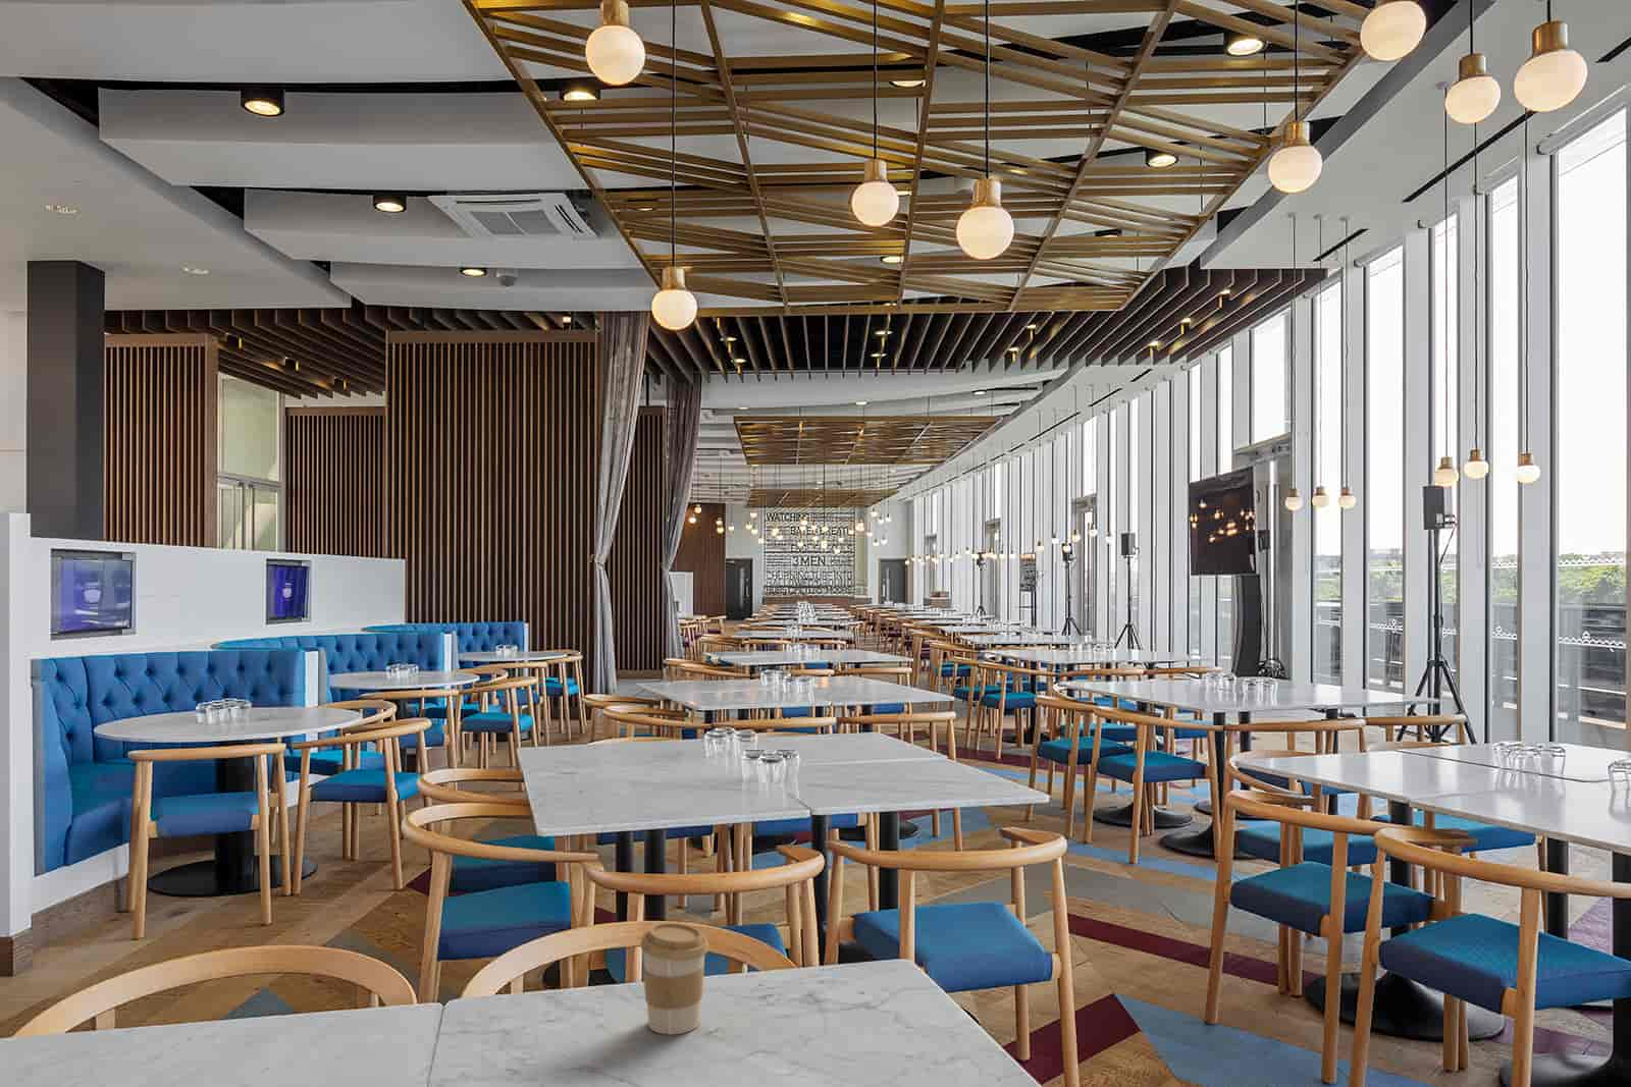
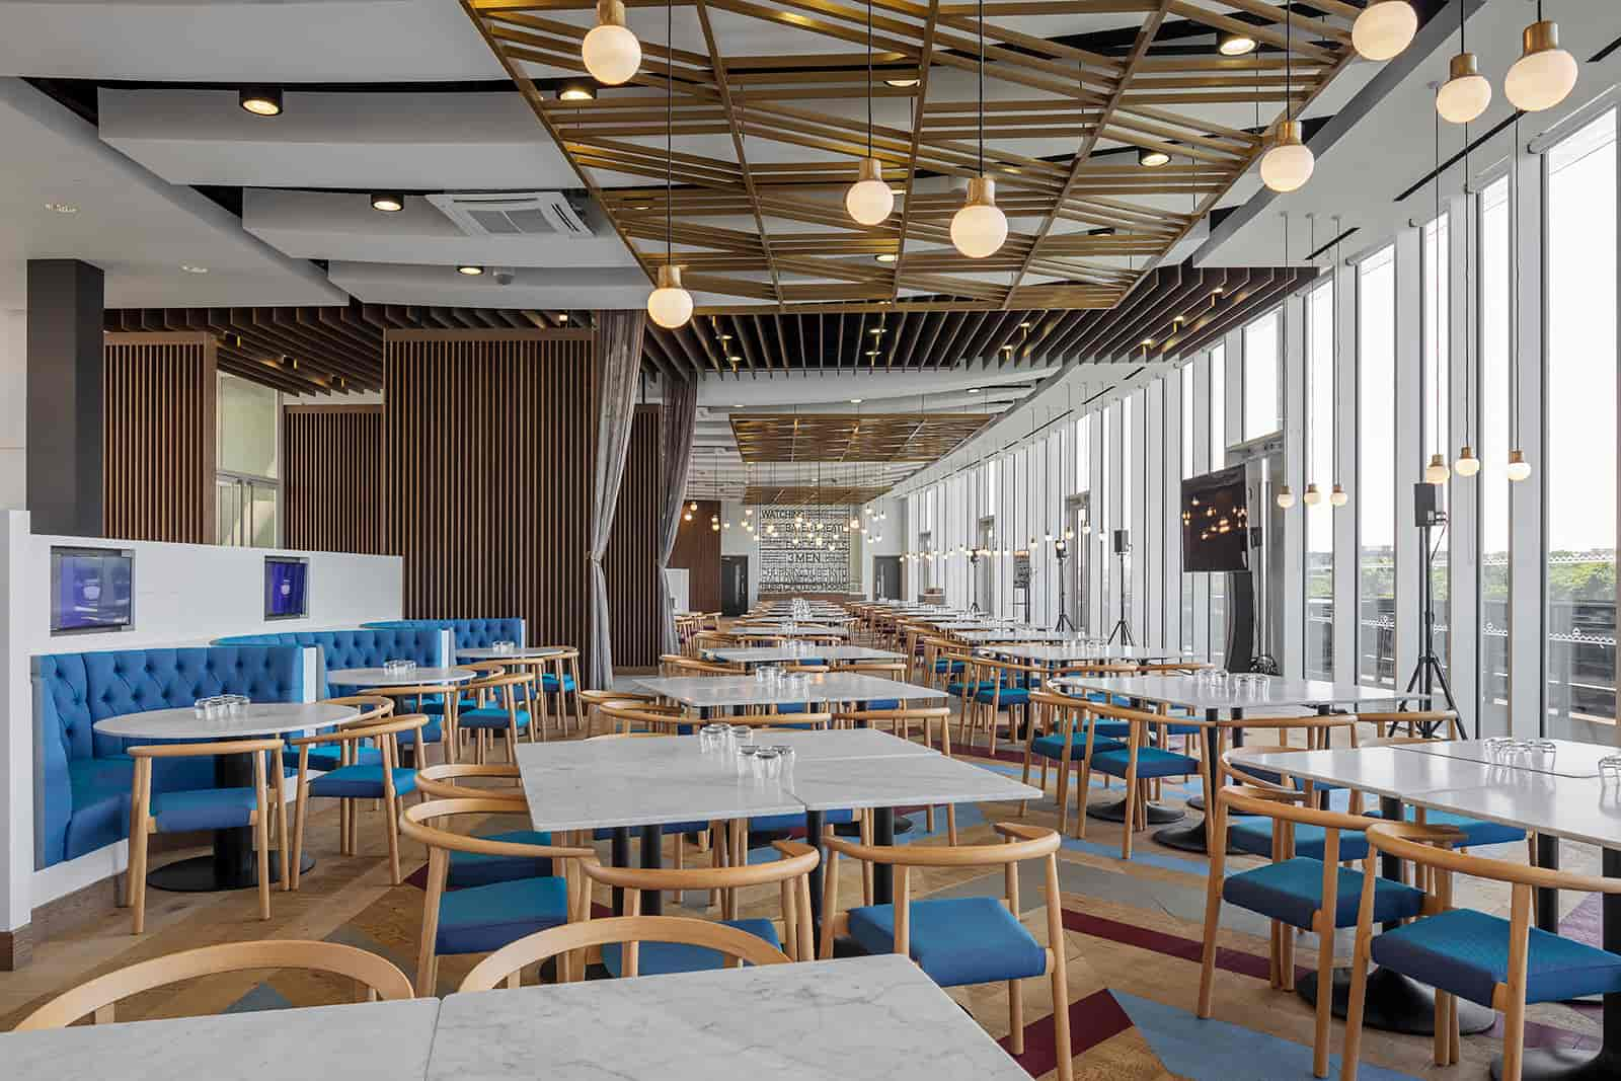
- coffee cup [640,922,710,1036]
